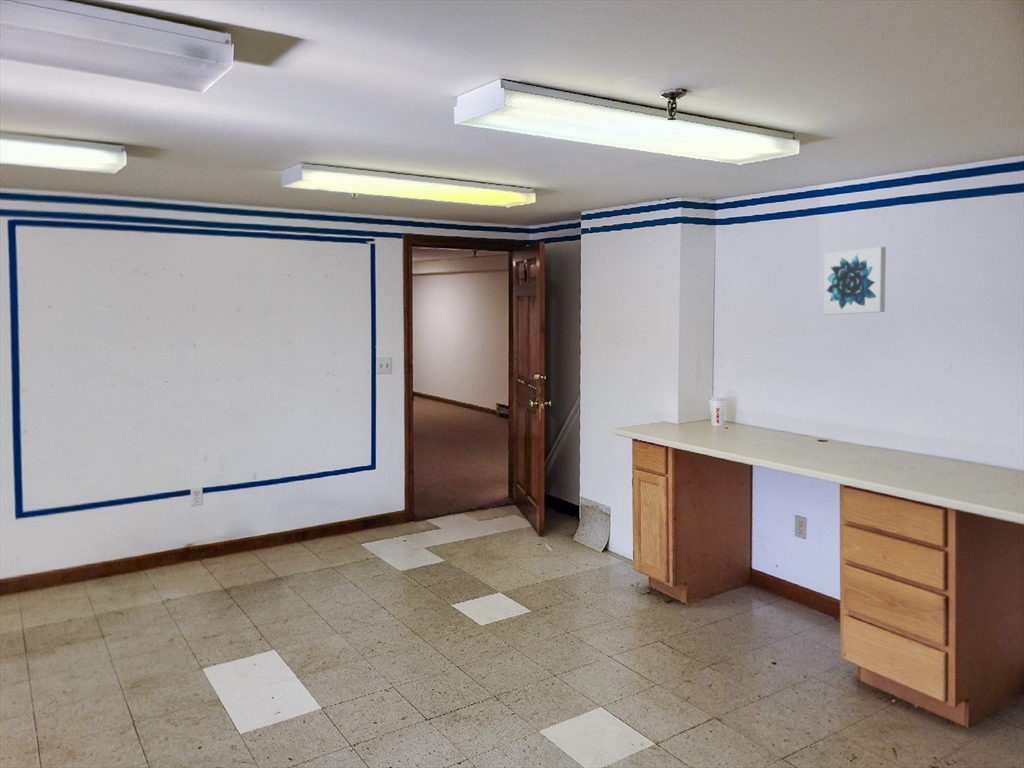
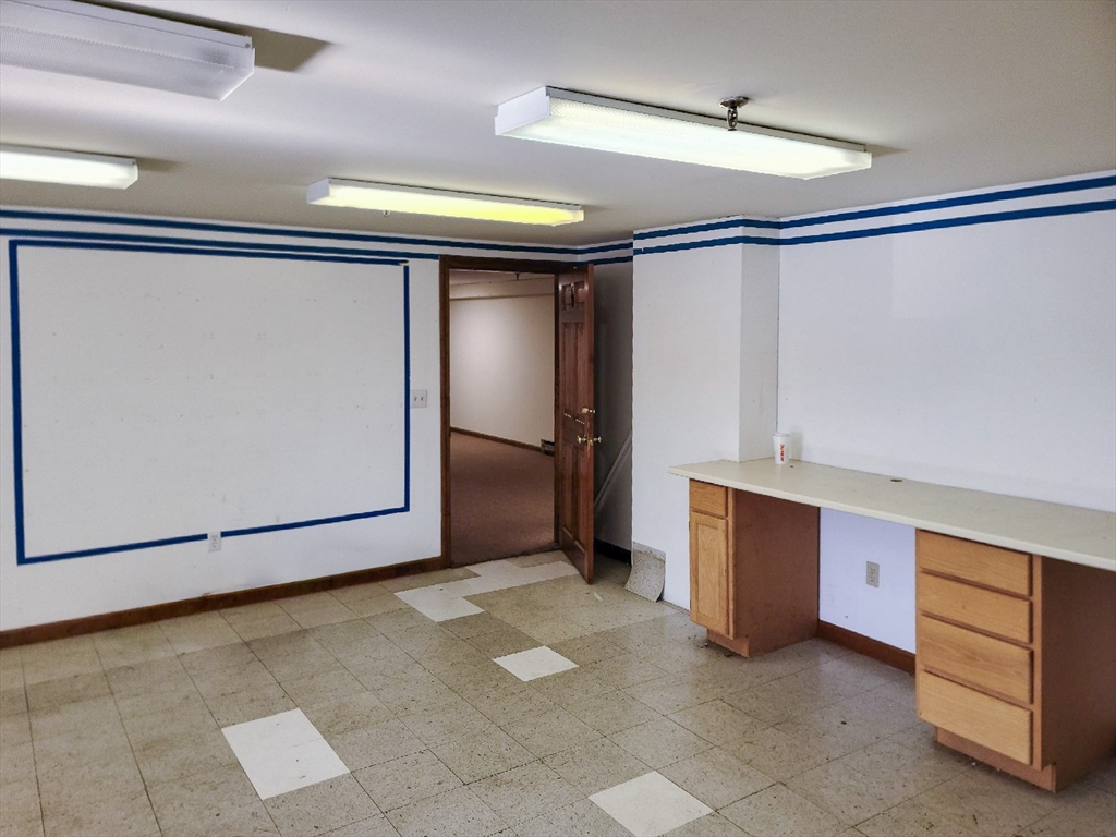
- wall art [823,246,887,316]
